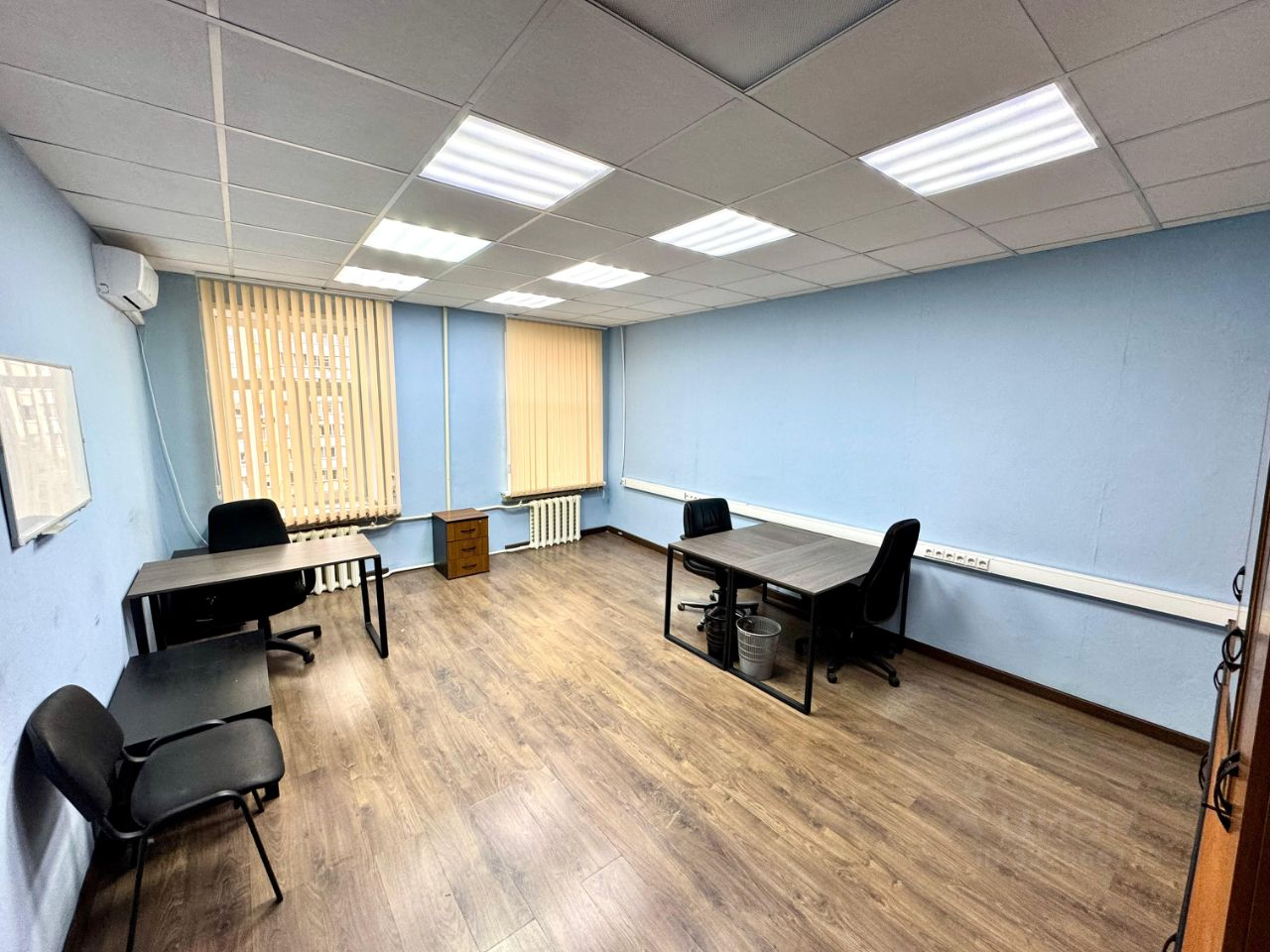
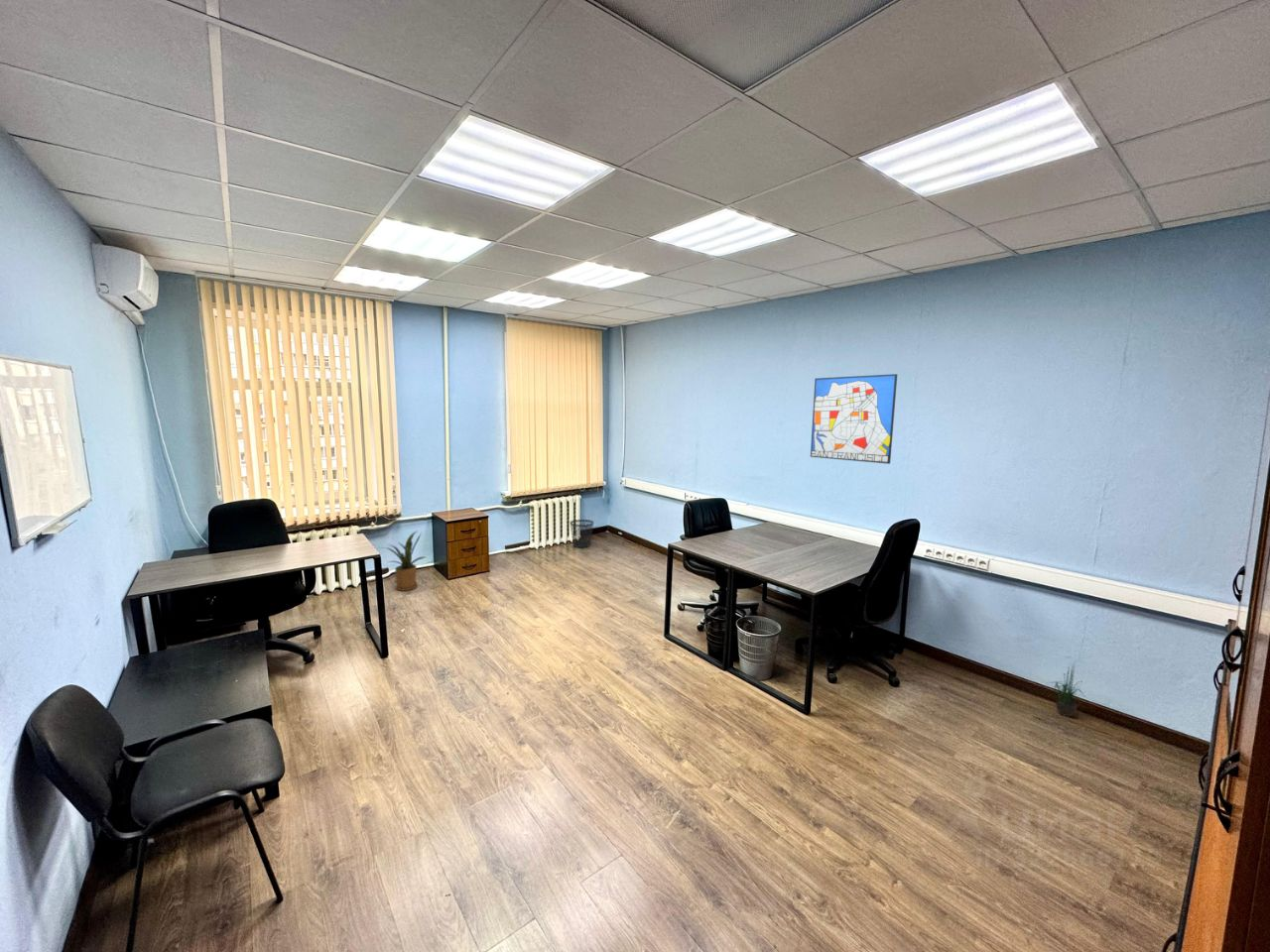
+ potted plant [1047,660,1085,718]
+ house plant [378,530,427,592]
+ wall art [810,373,898,465]
+ wastebasket [569,519,594,548]
